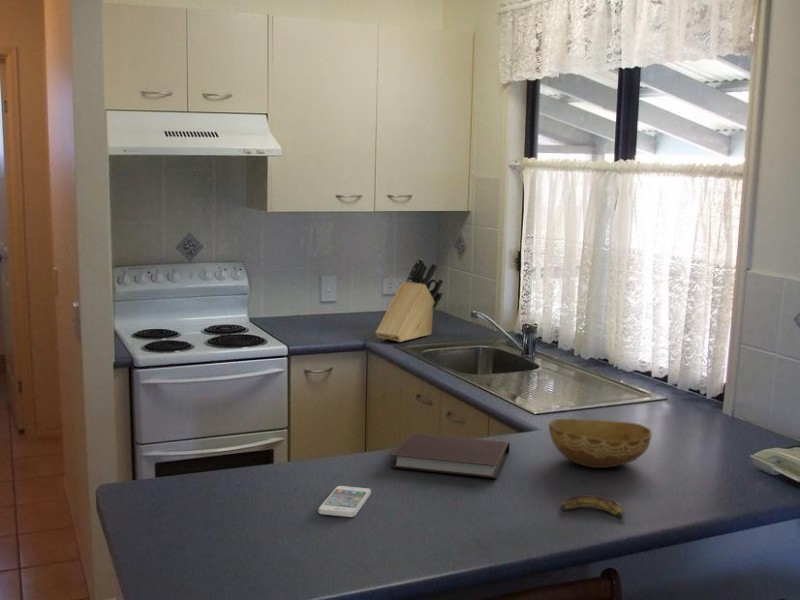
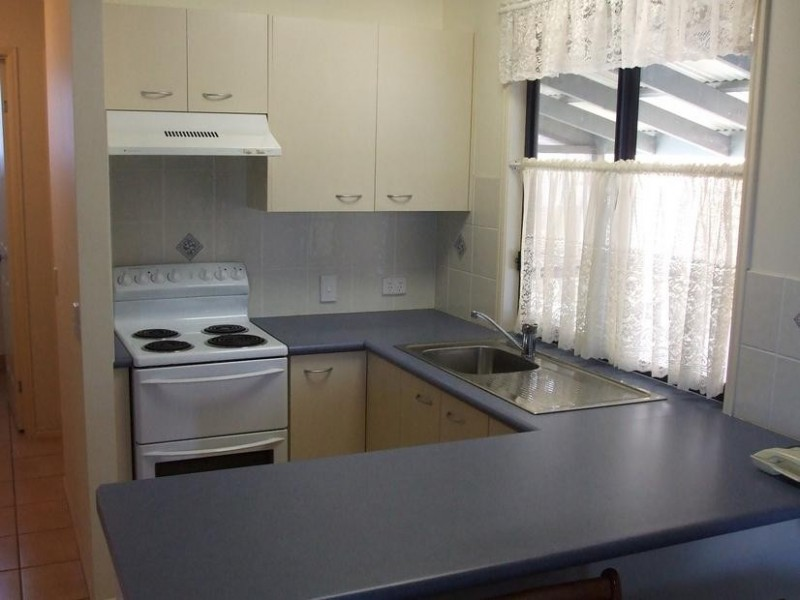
- banana [559,493,626,523]
- smartphone [318,485,372,518]
- knife block [375,258,444,343]
- notebook [389,432,510,479]
- bowl [548,417,653,469]
